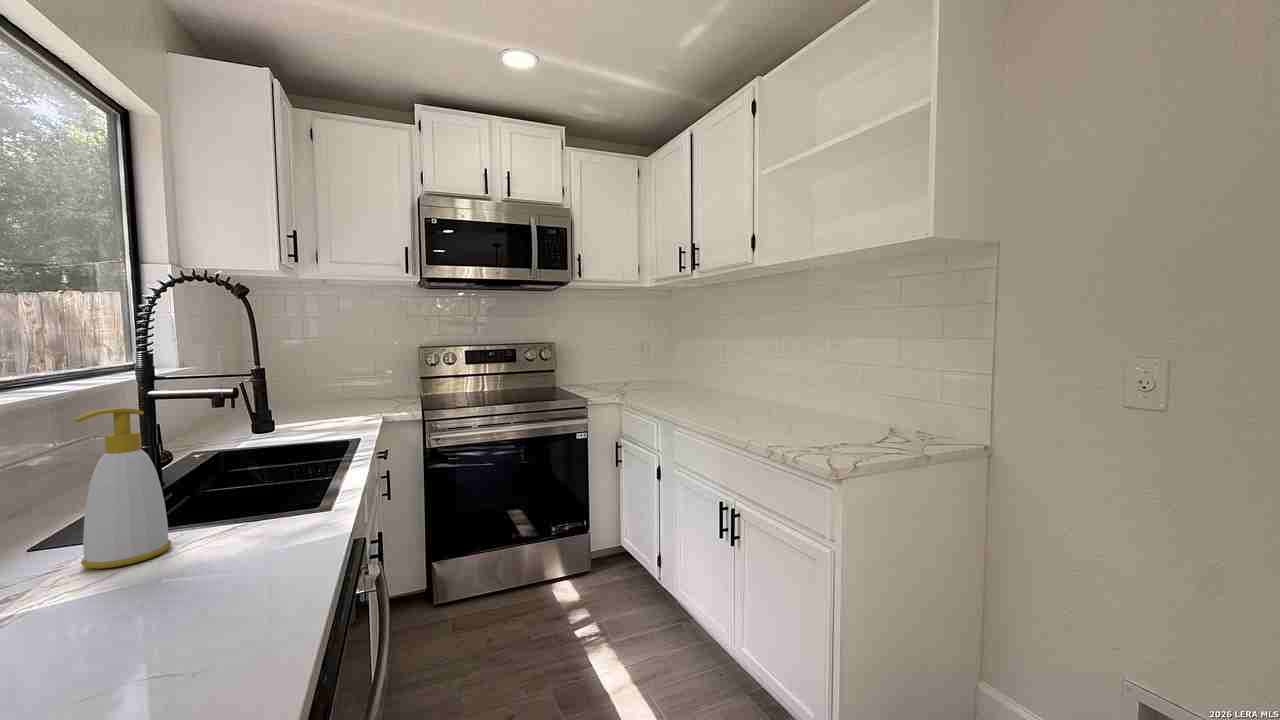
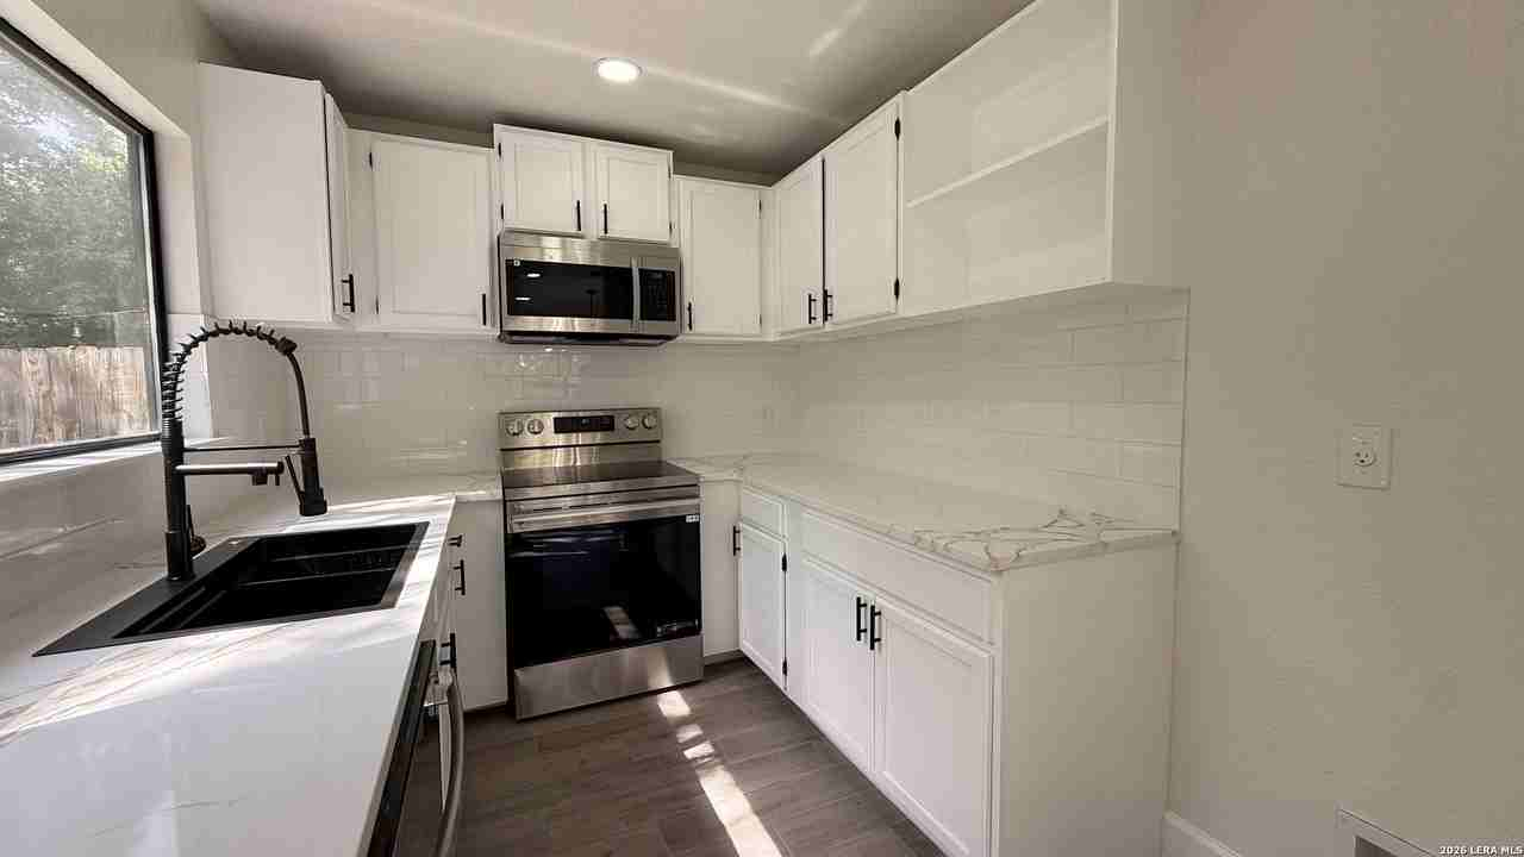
- soap bottle [72,407,172,569]
